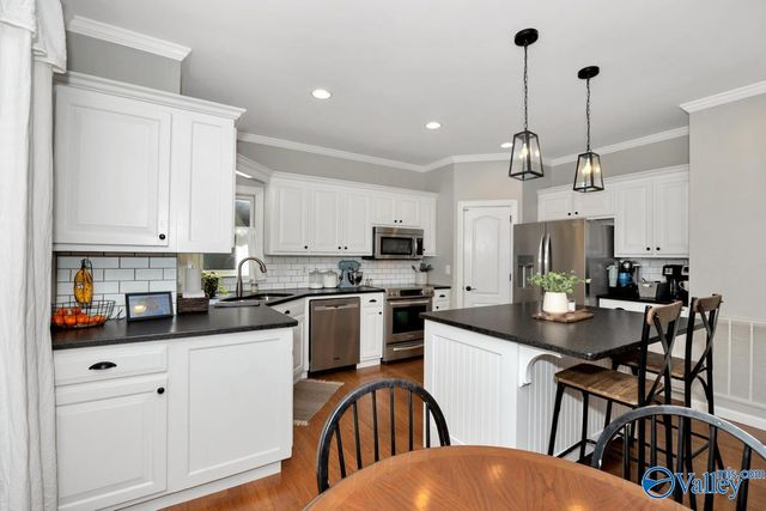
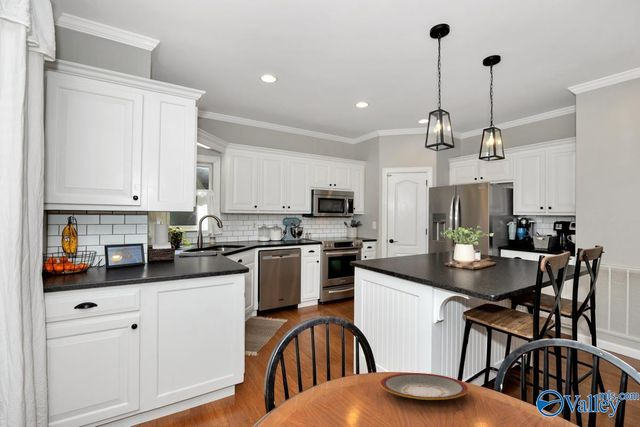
+ plate [380,372,469,401]
